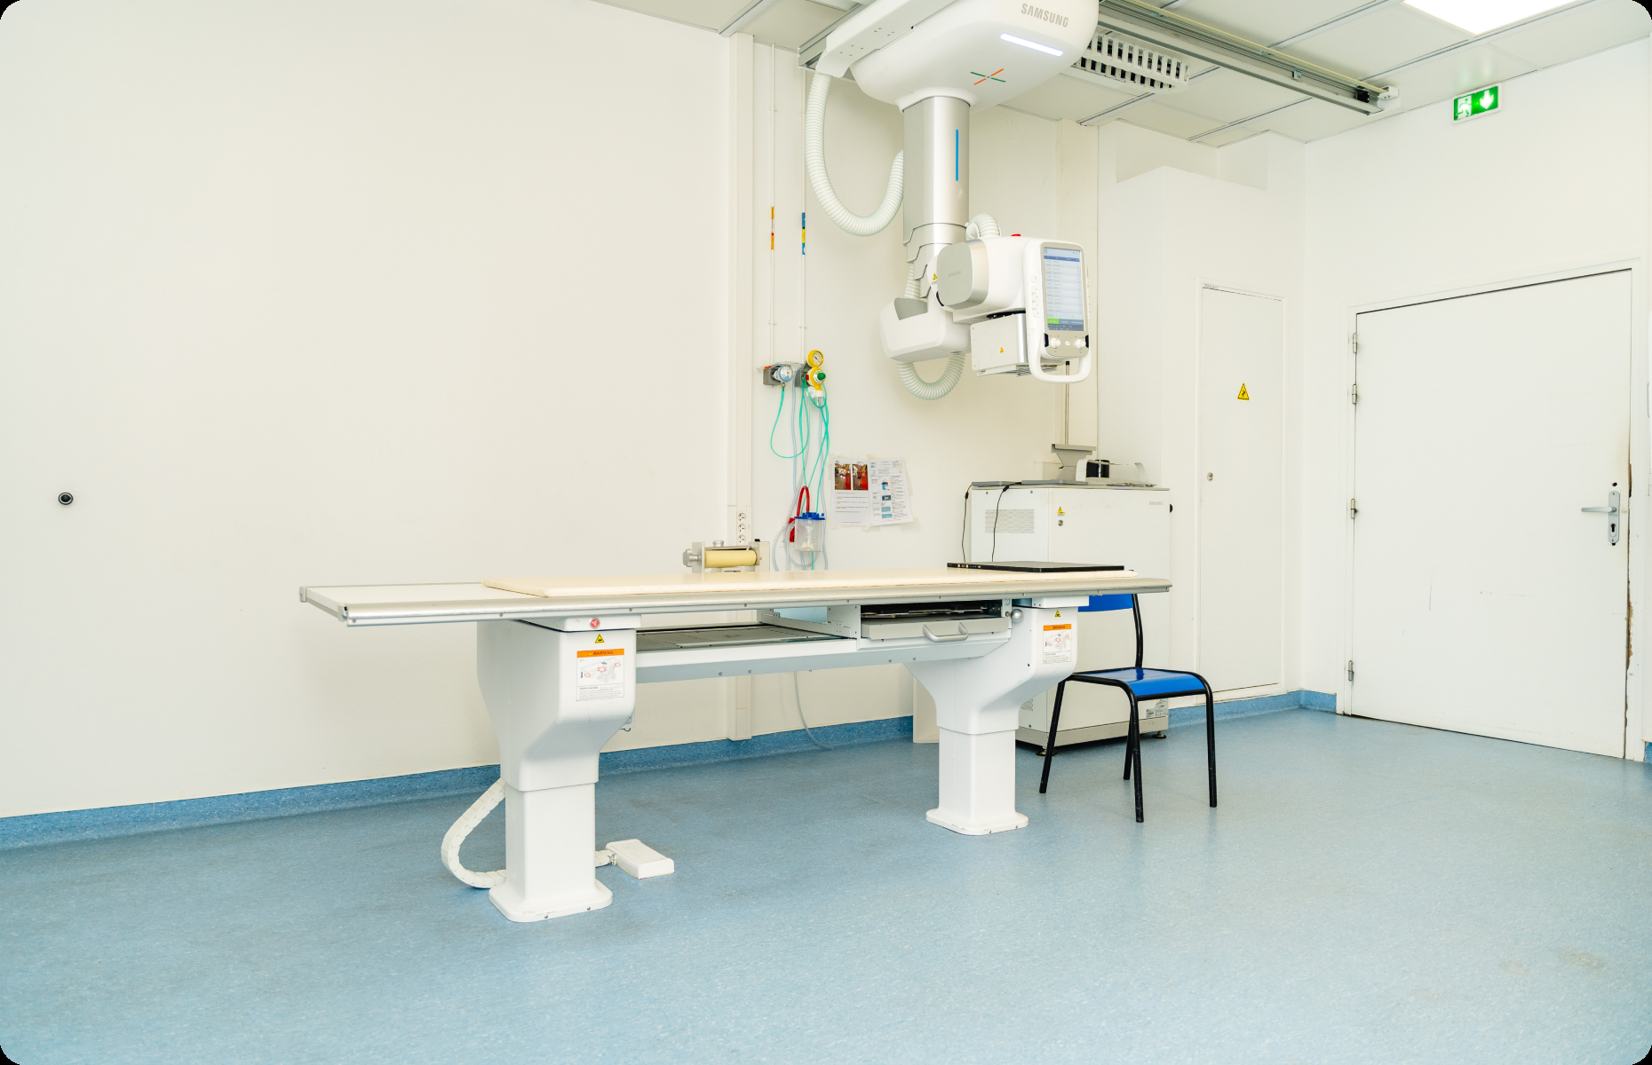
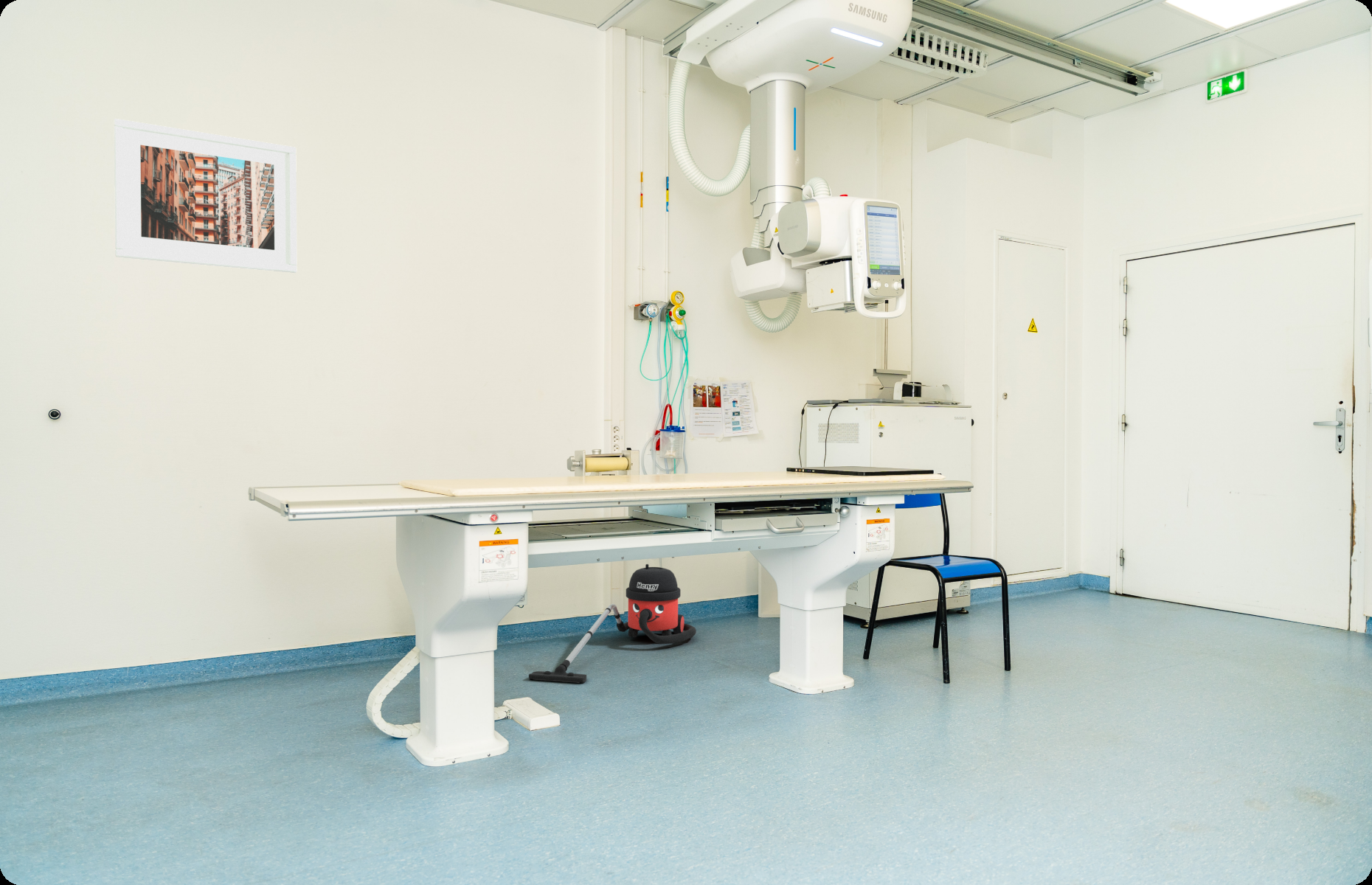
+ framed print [114,118,297,274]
+ vacuum cleaner [528,563,697,684]
